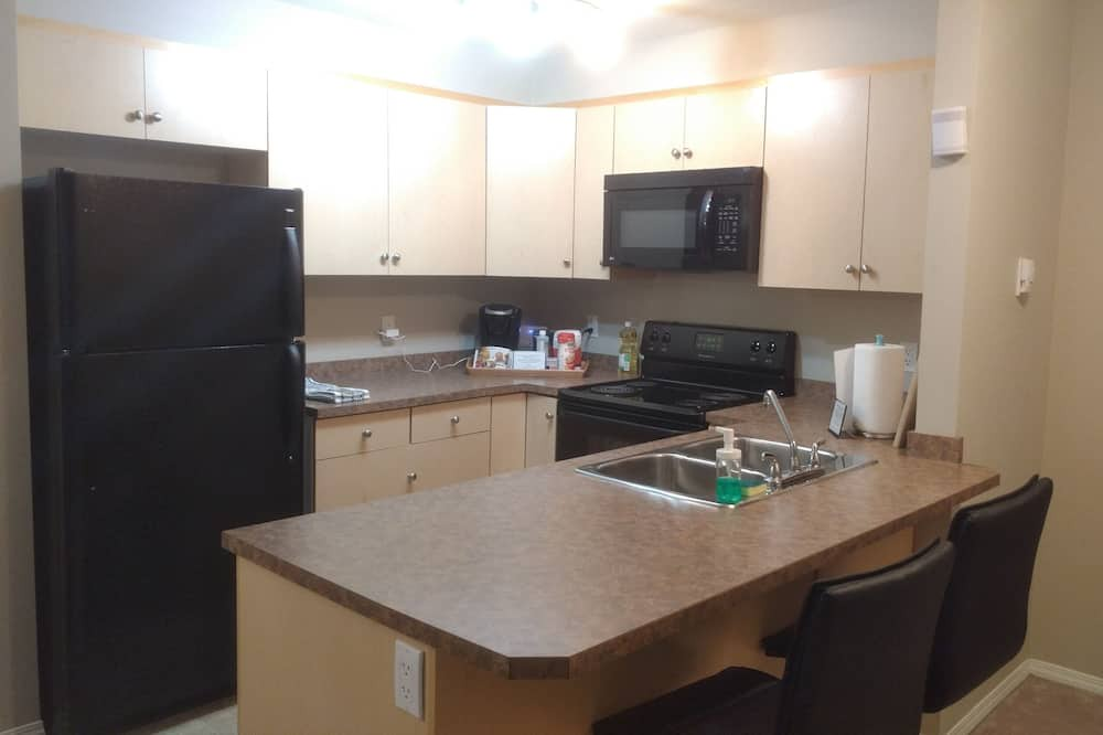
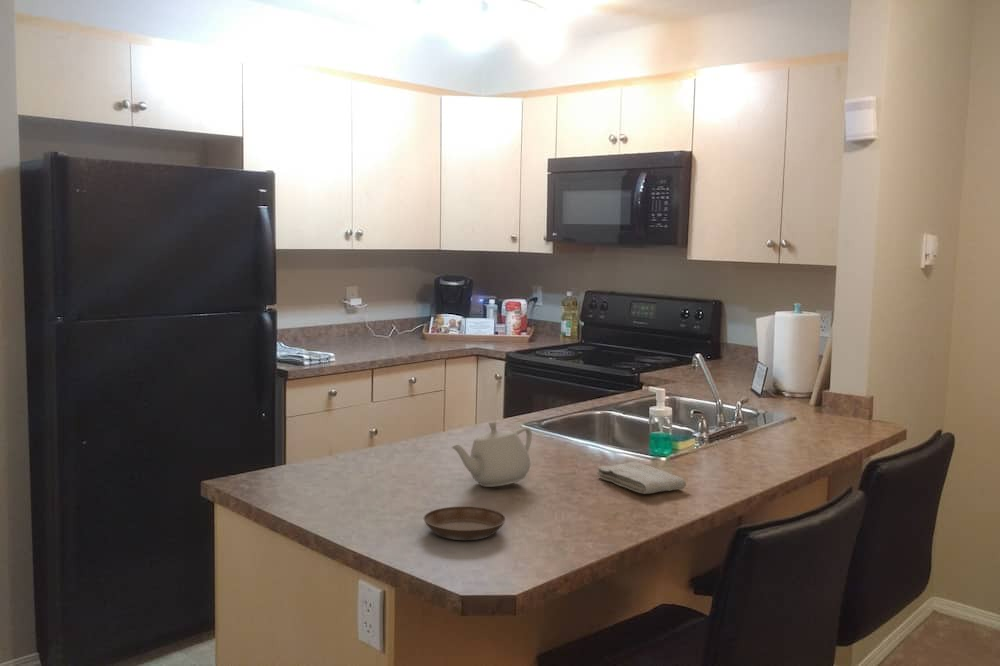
+ saucer [423,505,507,541]
+ teapot [451,420,533,488]
+ washcloth [596,461,687,495]
